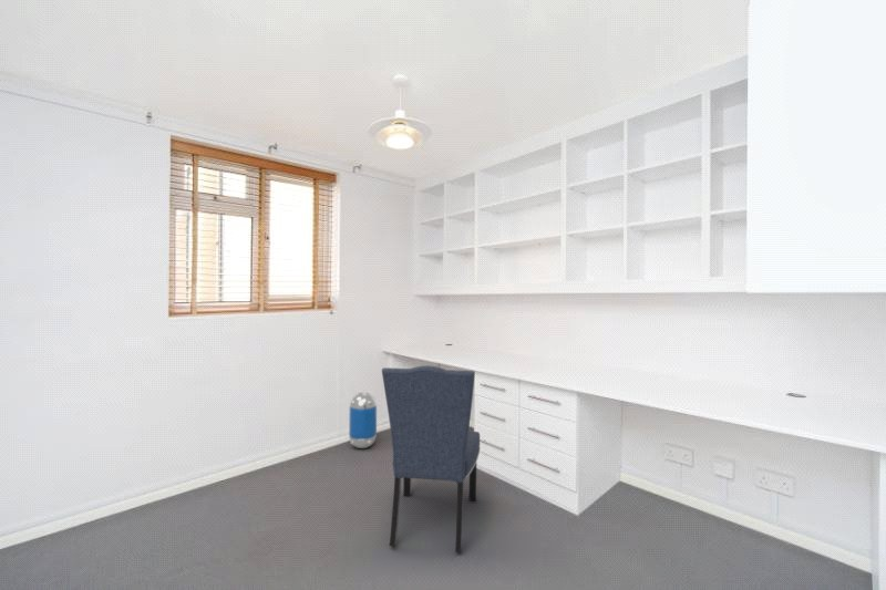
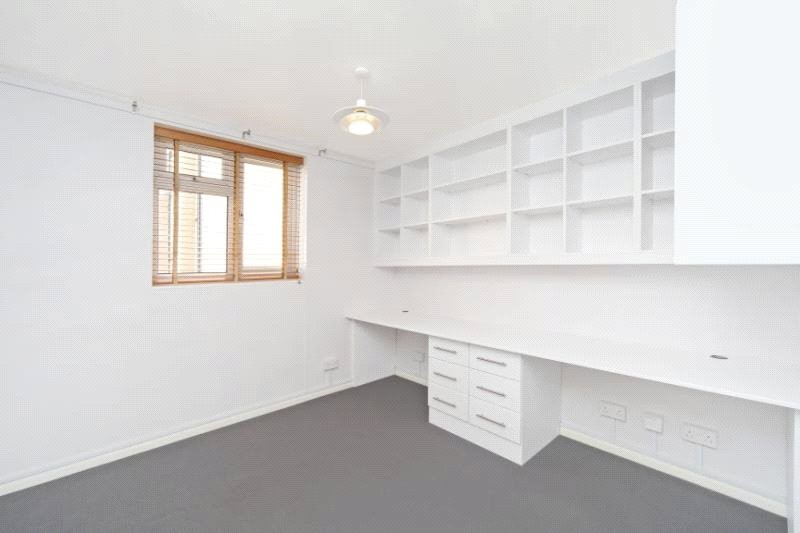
- chair [381,364,482,555]
- trash can [348,391,378,449]
